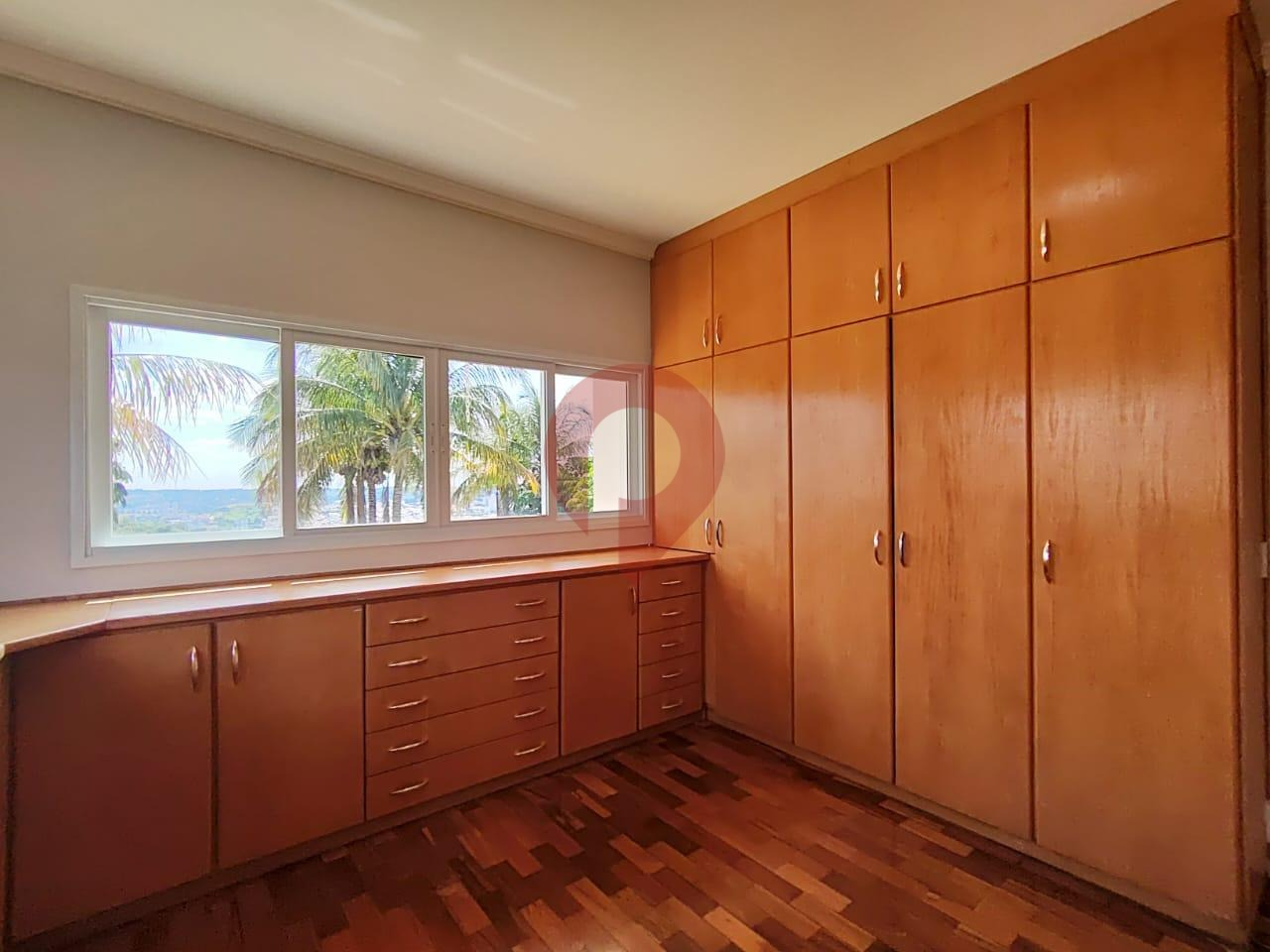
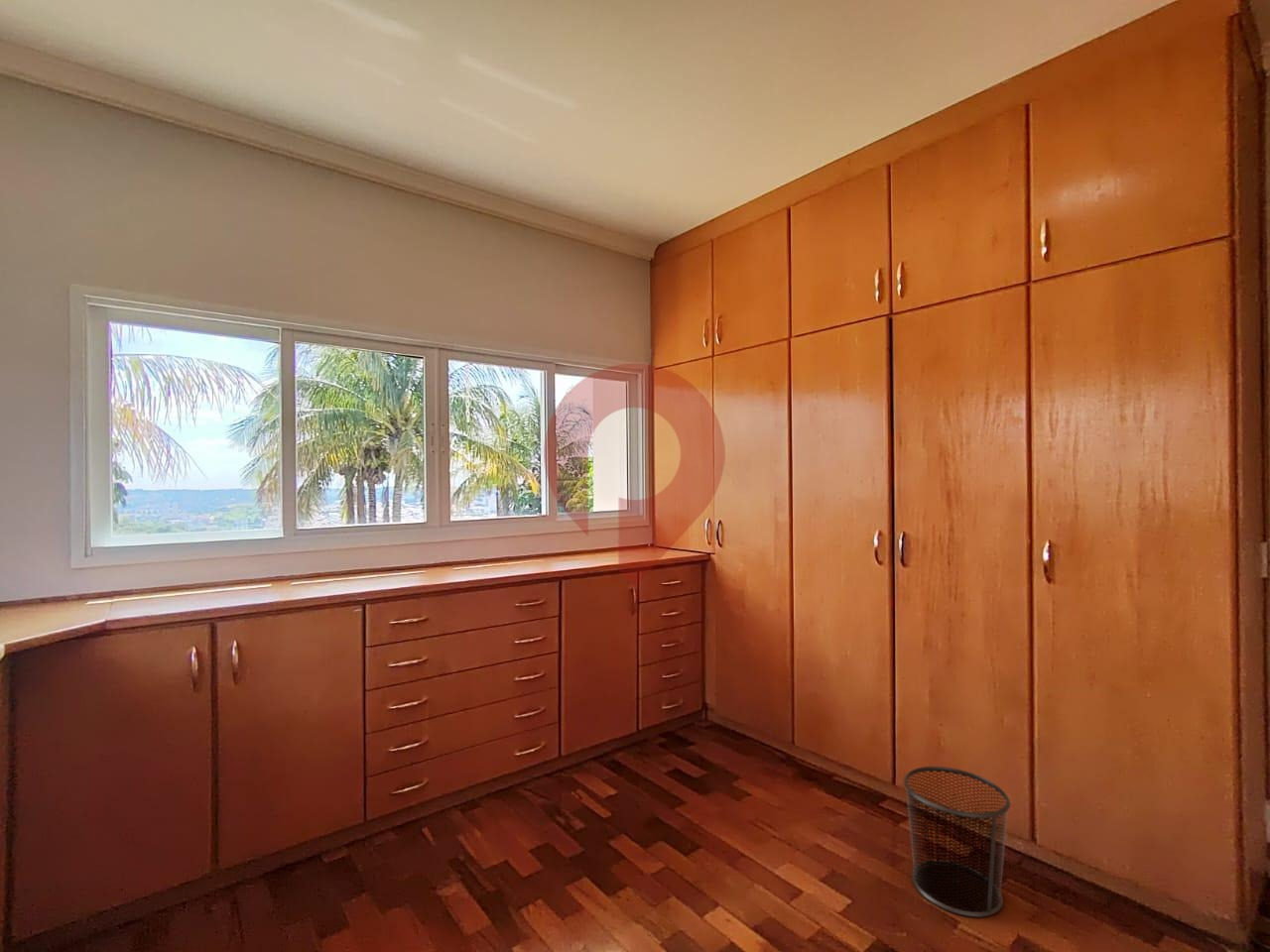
+ waste bin [903,766,1012,918]
